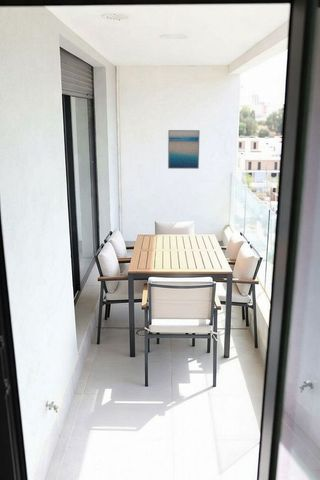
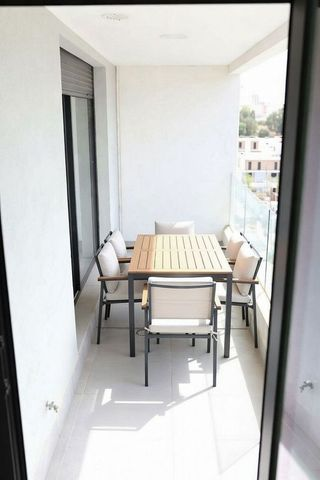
- wall art [167,129,201,170]
